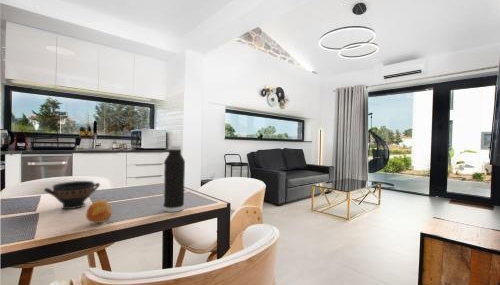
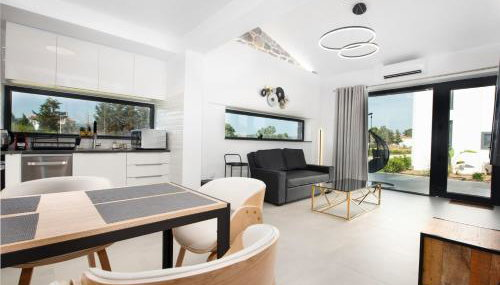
- water bottle [162,144,186,213]
- bowl [43,180,101,210]
- fruit [85,199,113,224]
